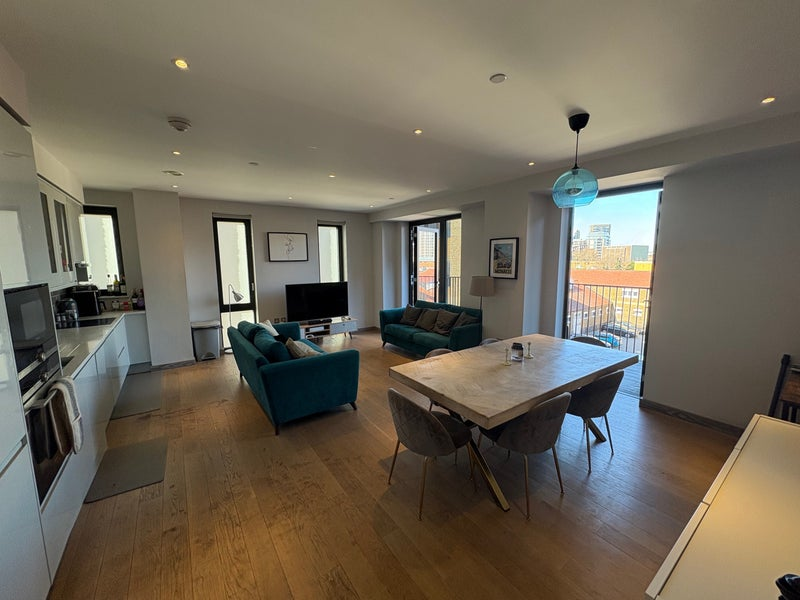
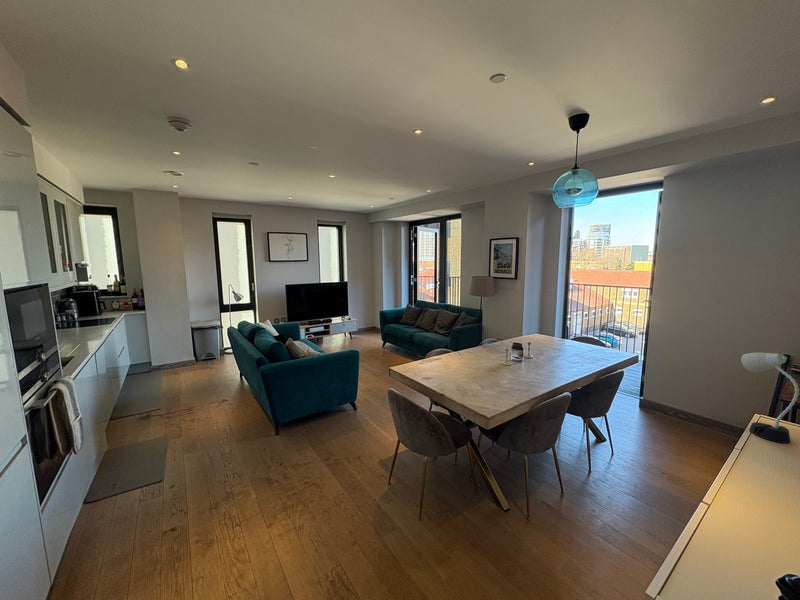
+ desk lamp [740,352,800,445]
